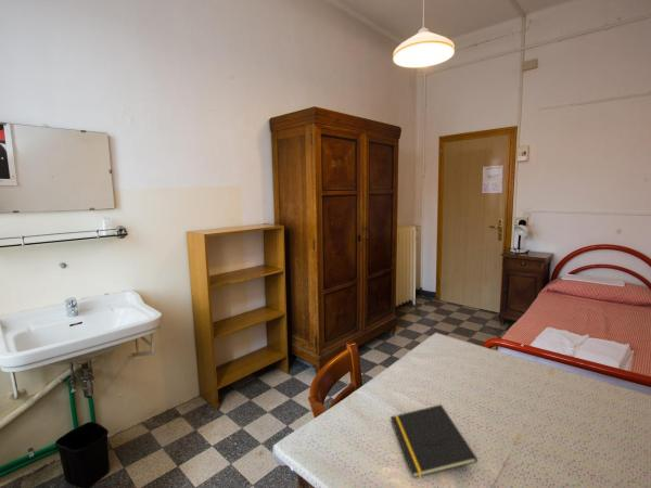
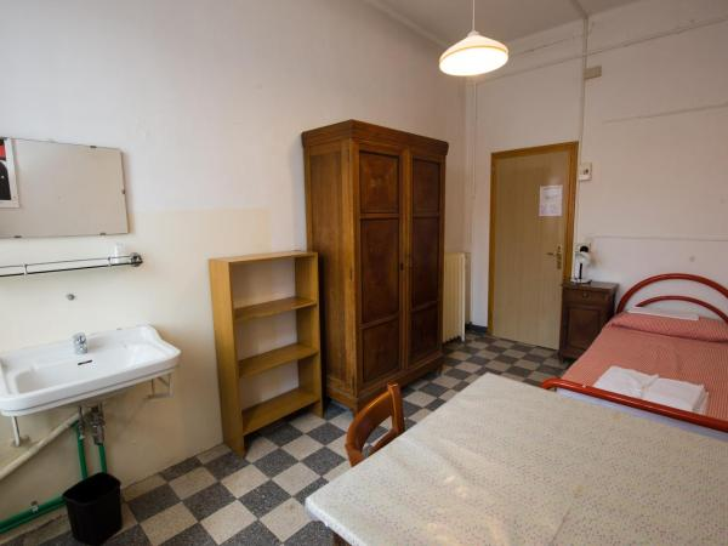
- notepad [390,403,478,479]
